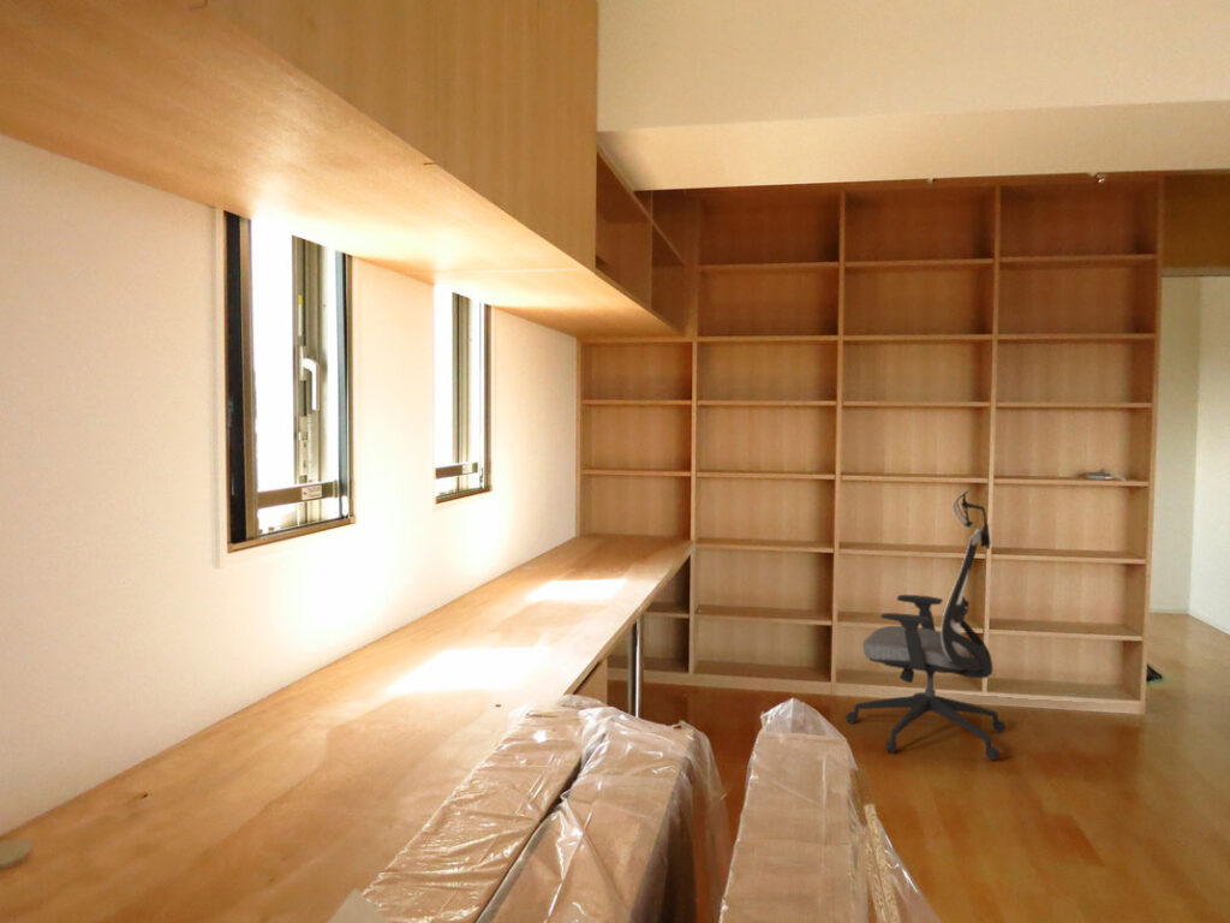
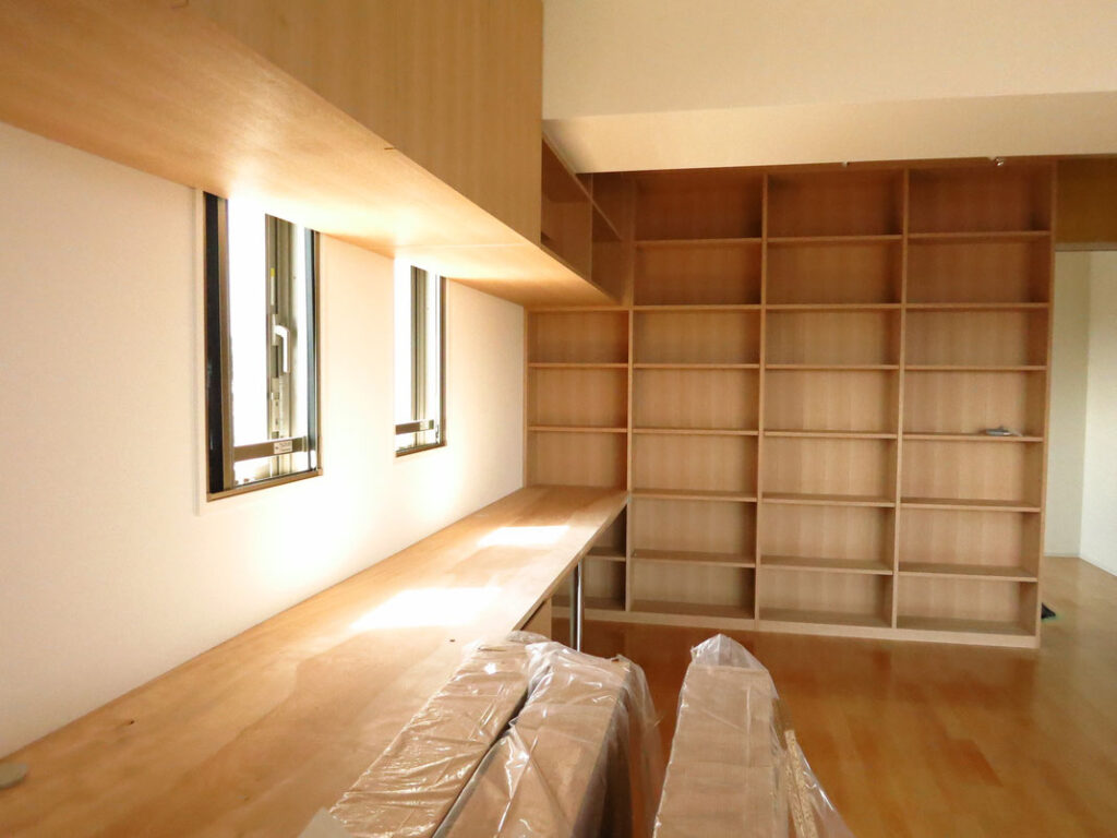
- office chair [844,488,1007,761]
